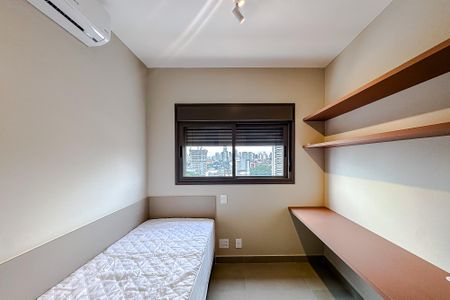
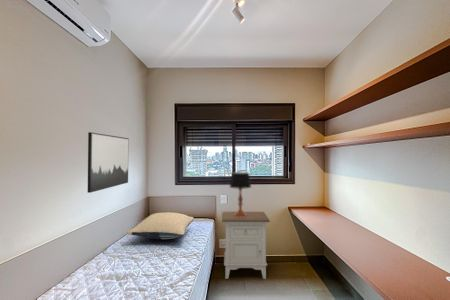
+ table lamp [229,171,252,217]
+ wall art [87,131,130,194]
+ nightstand [221,211,271,280]
+ pillow [126,211,195,240]
